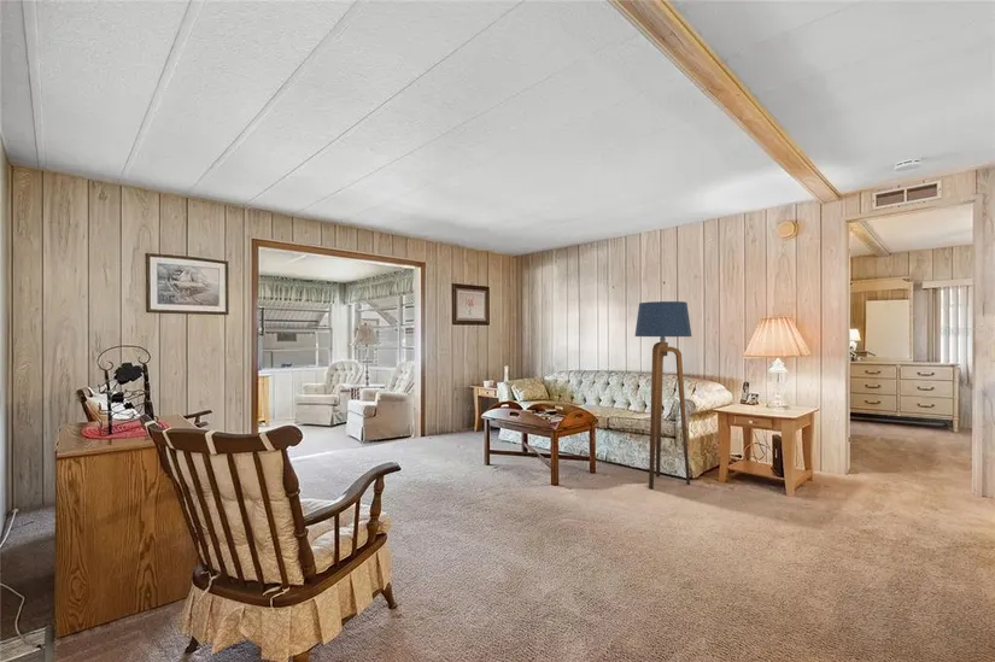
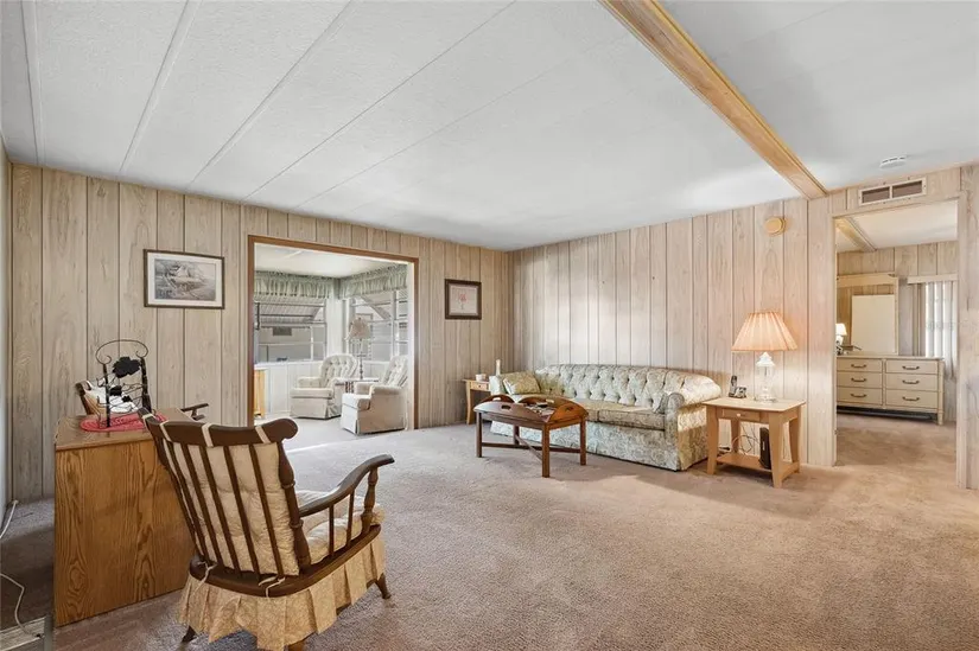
- floor lamp [634,300,692,491]
